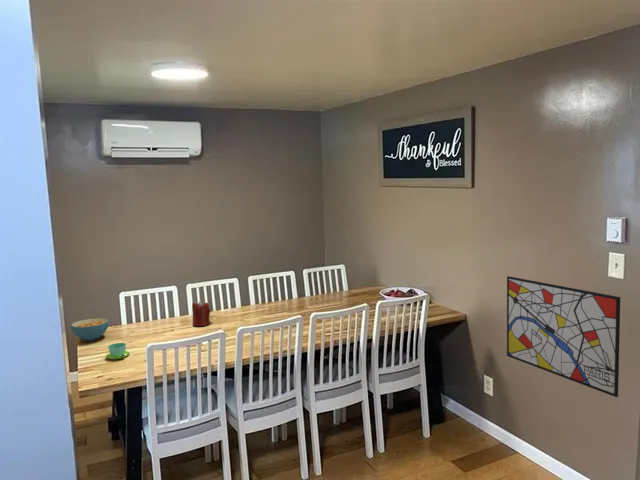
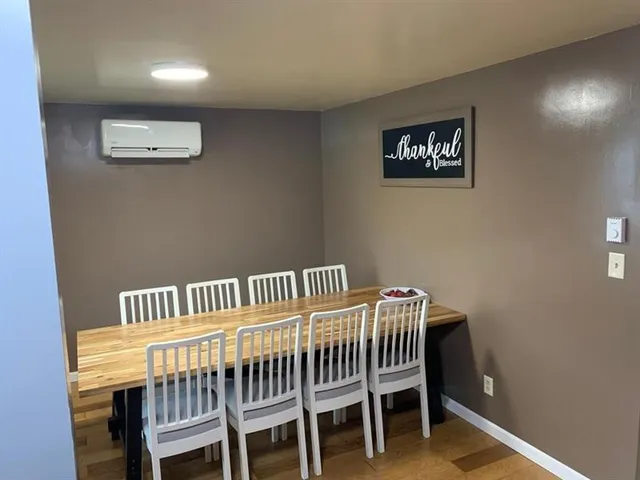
- wall art [506,275,621,398]
- candle [191,300,211,328]
- cup [105,342,131,360]
- cereal bowl [70,317,110,342]
